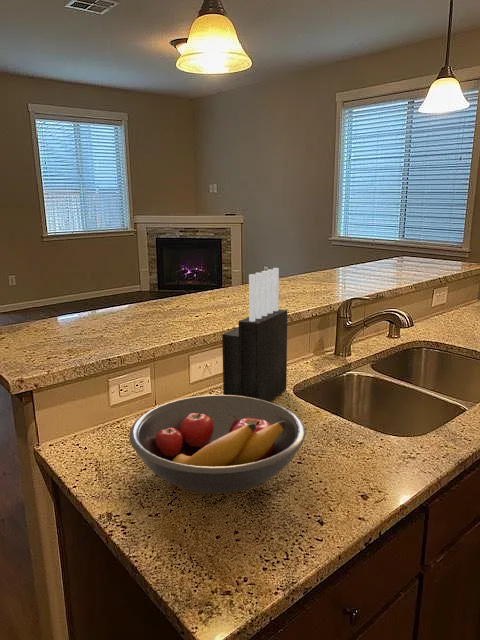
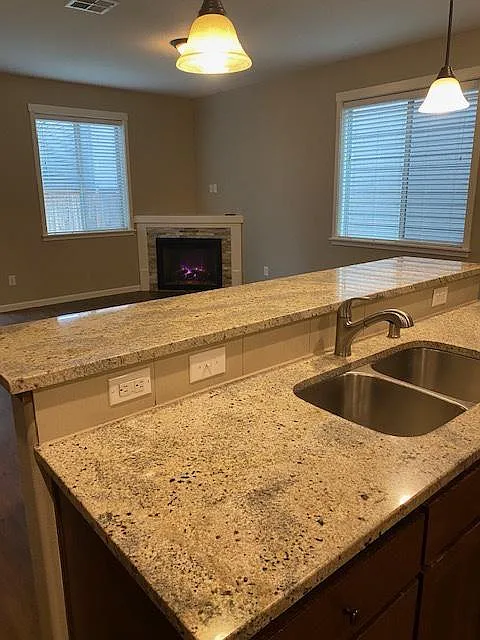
- fruit bowl [128,394,306,495]
- knife block [221,267,288,402]
